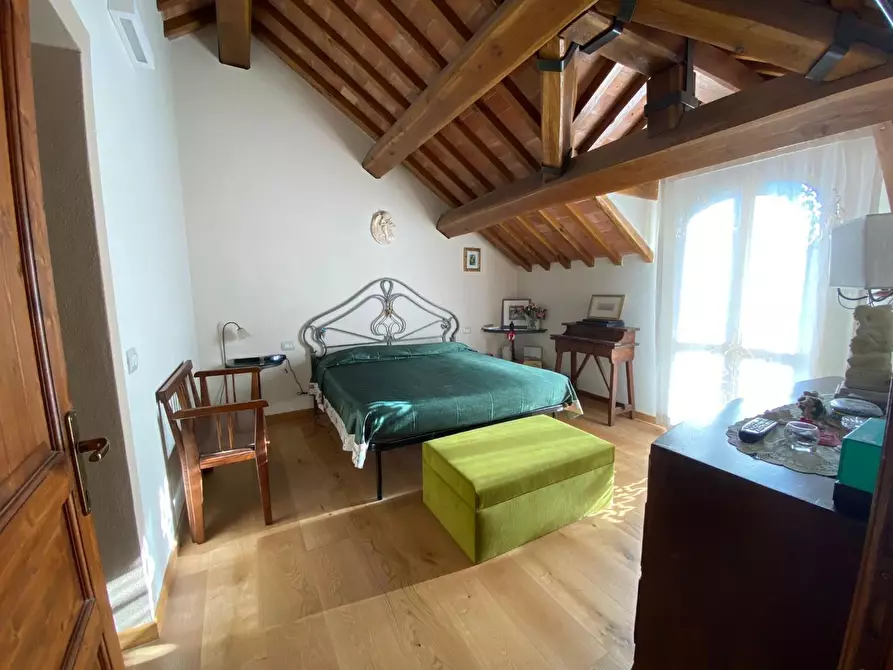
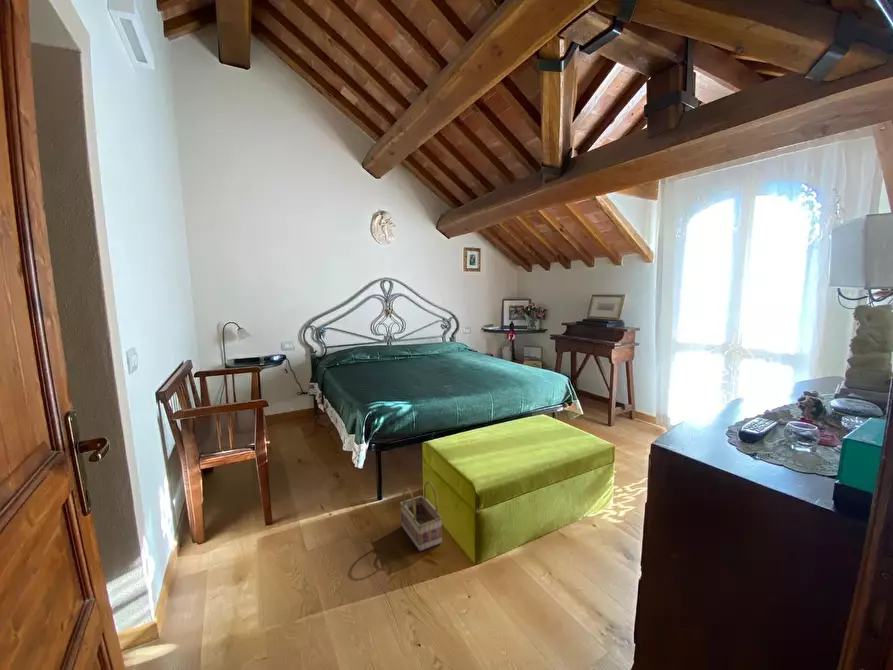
+ basket [399,480,443,552]
